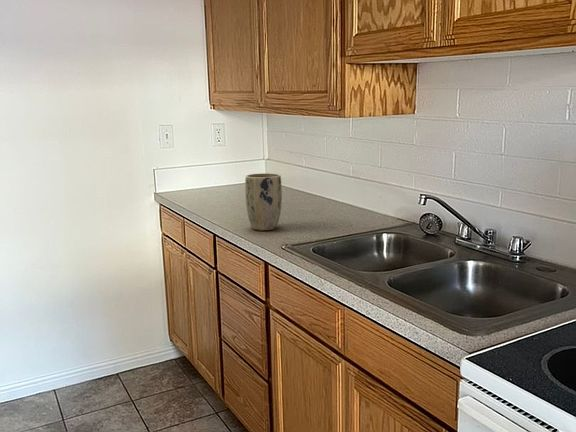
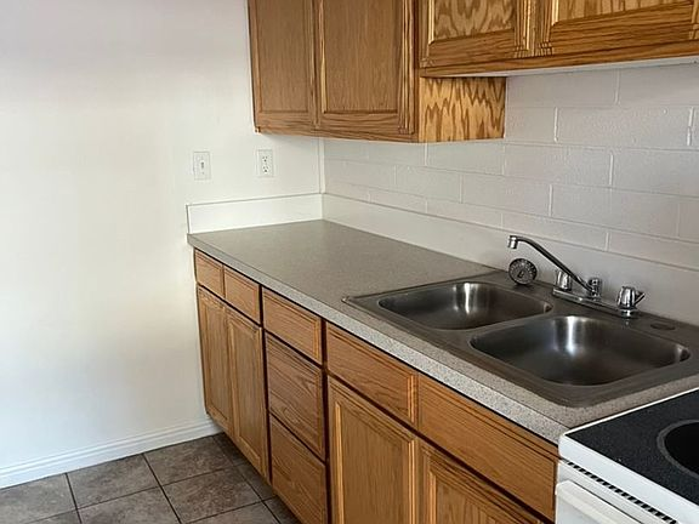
- plant pot [244,172,283,232]
